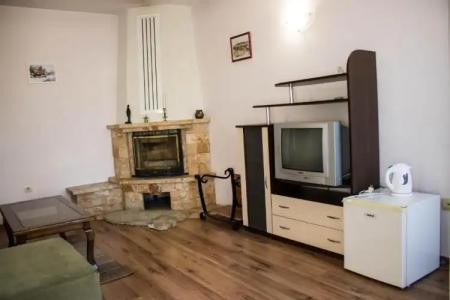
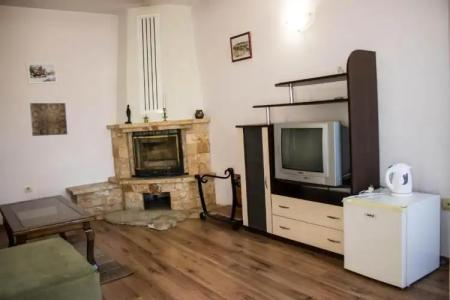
+ wall art [29,102,68,137]
